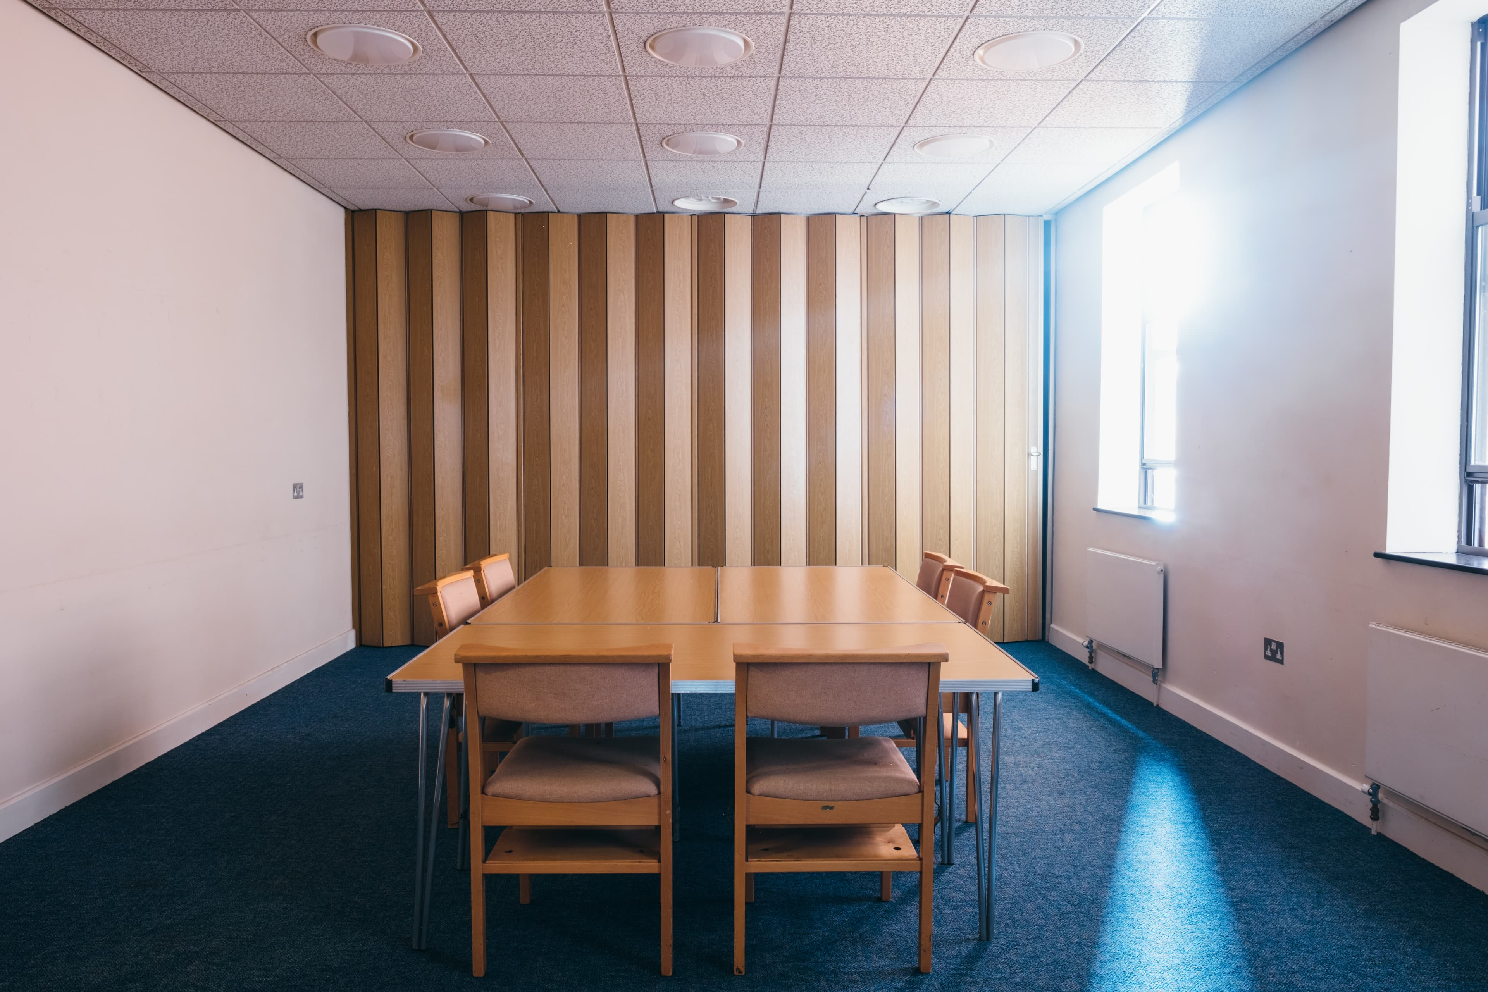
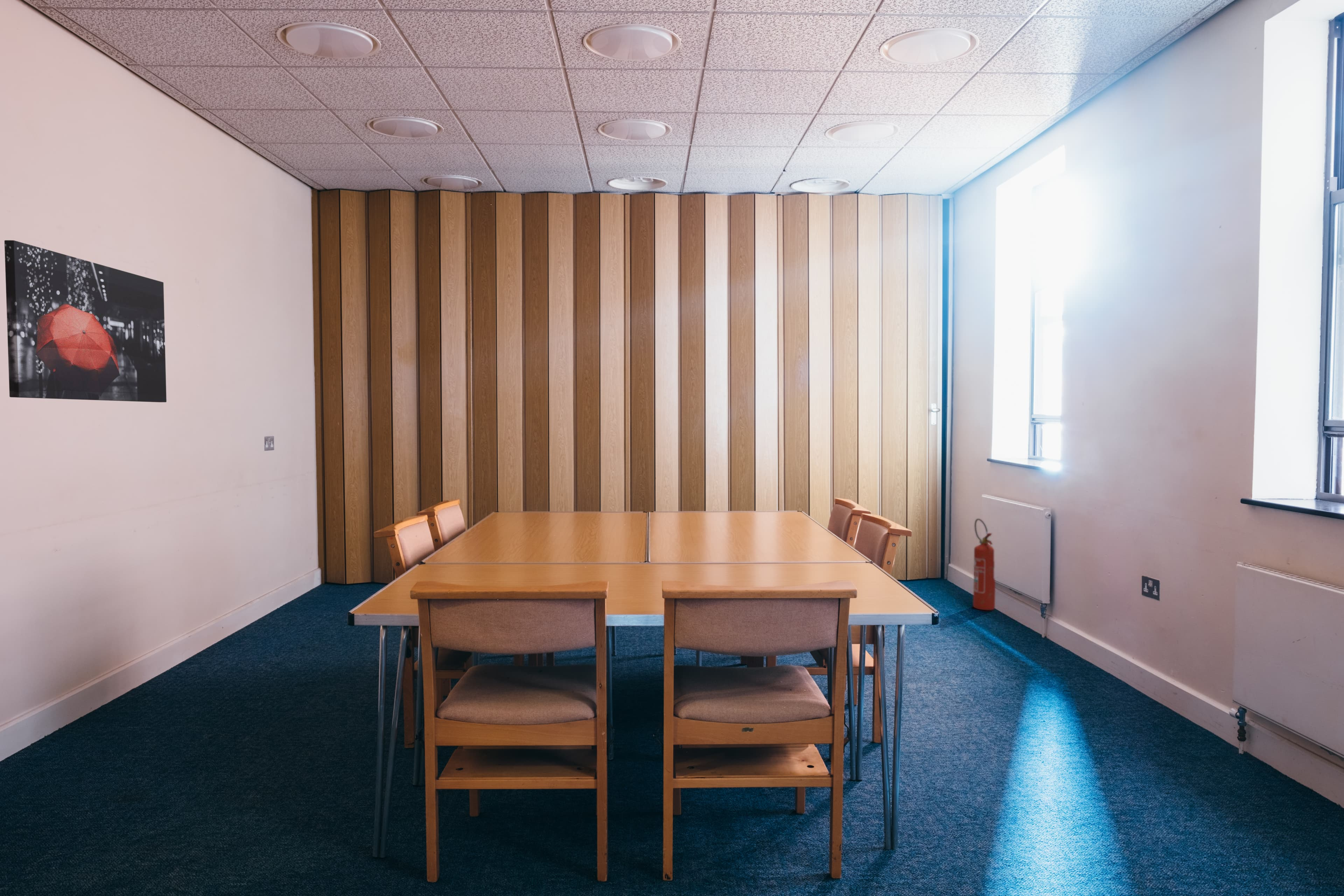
+ fire extinguisher [973,518,996,610]
+ wall art [4,240,167,402]
